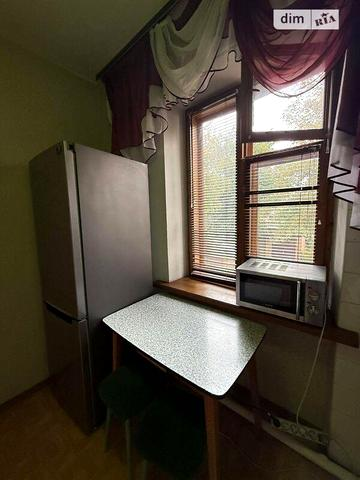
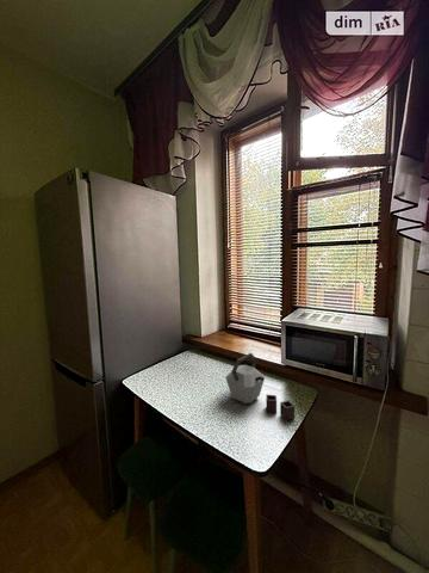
+ kettle [225,352,296,421]
